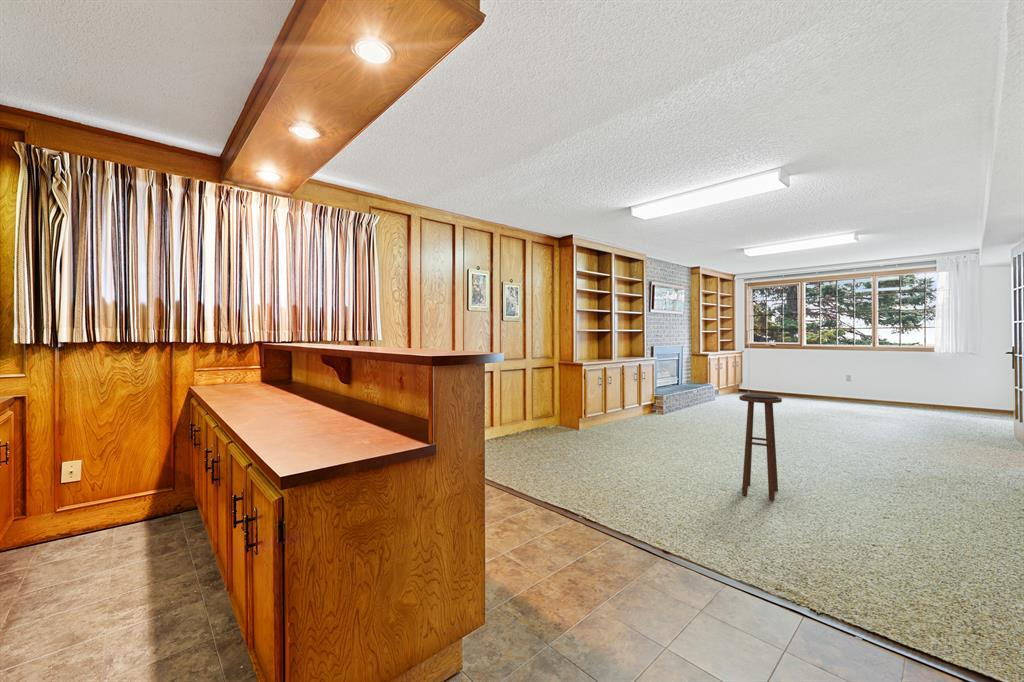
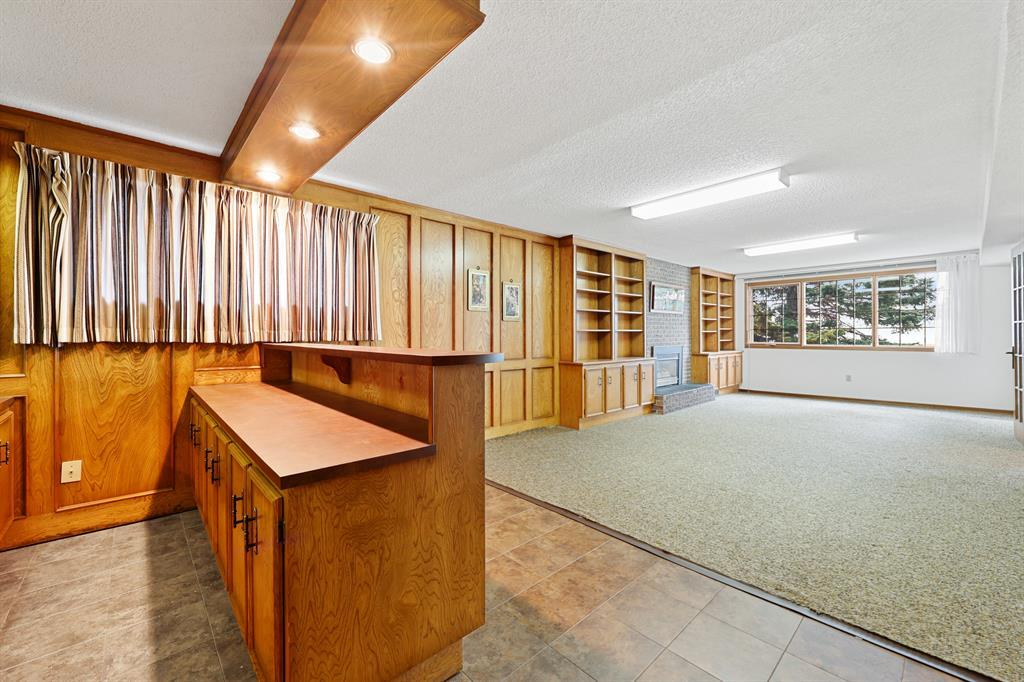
- stool [738,393,783,501]
